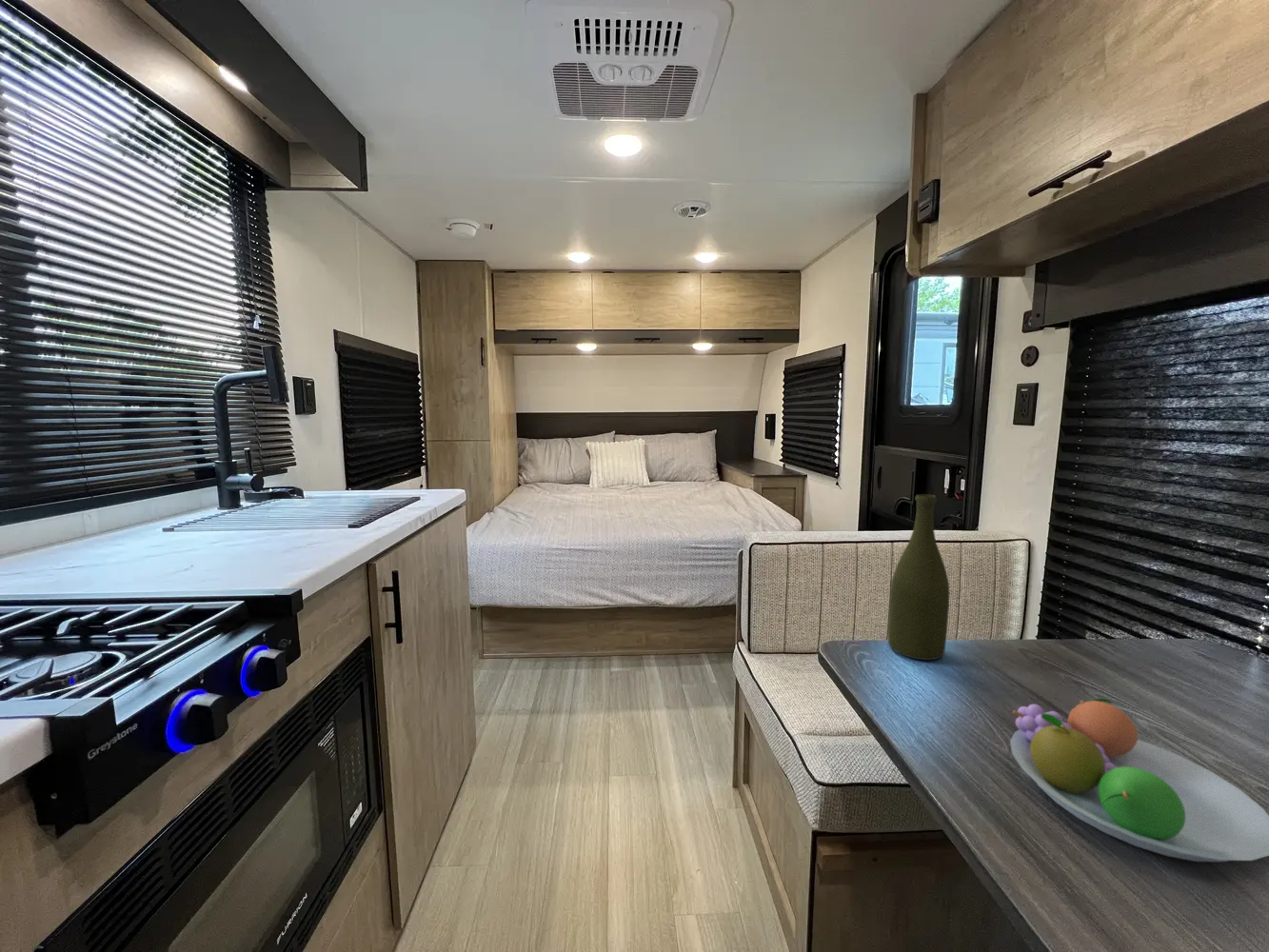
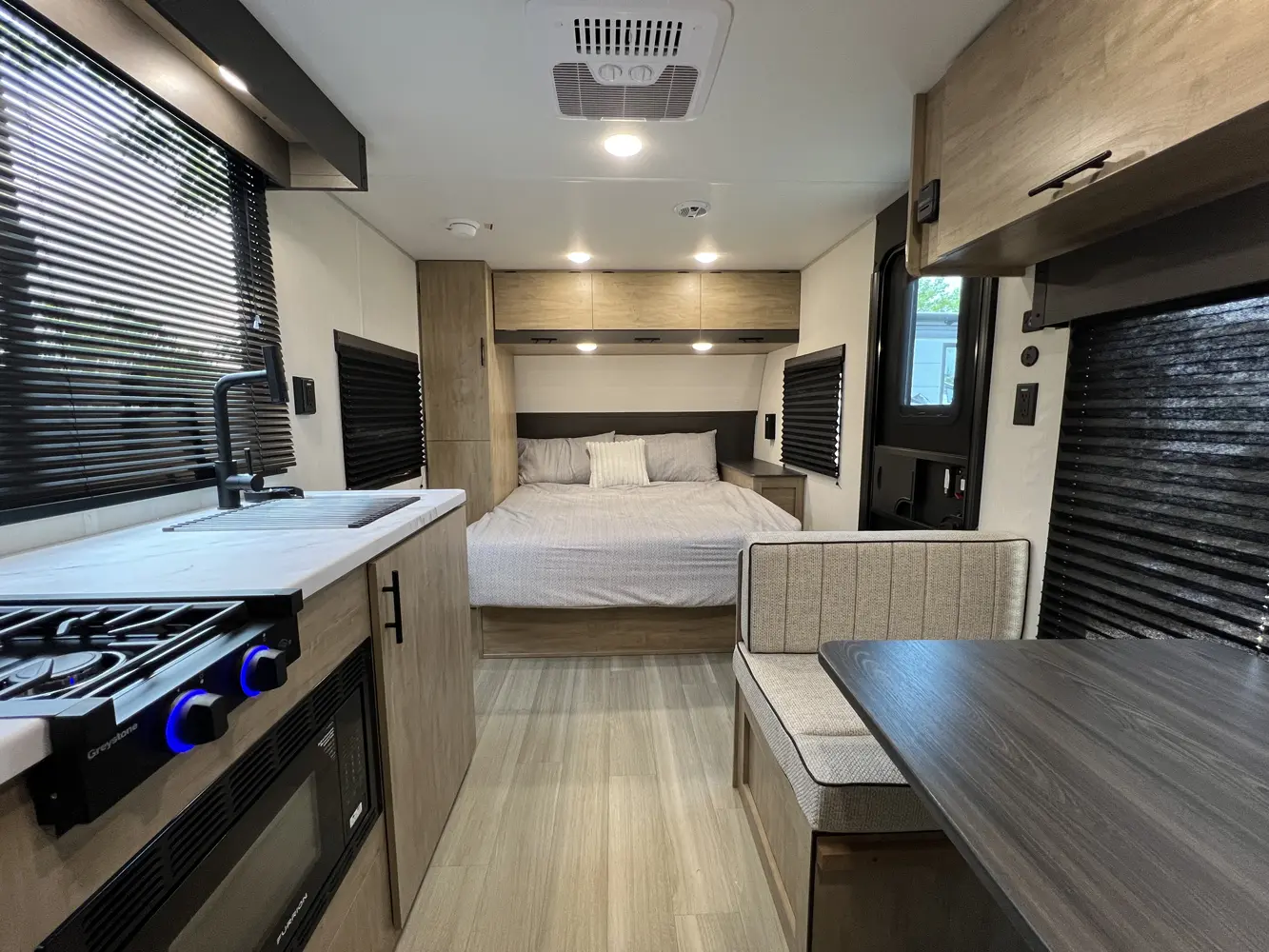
- bottle [887,493,950,661]
- fruit bowl [1009,697,1269,863]
